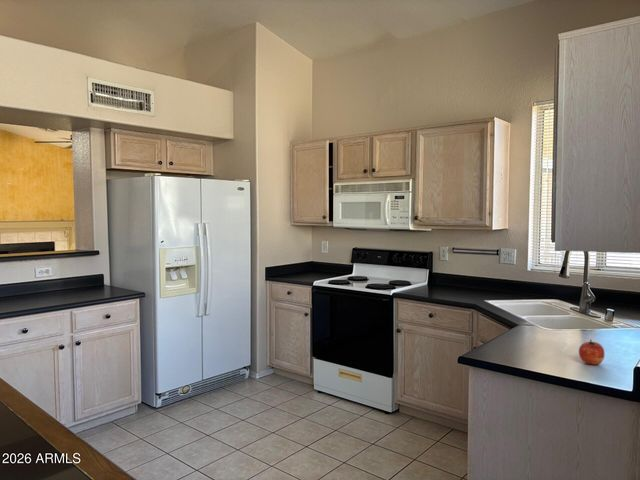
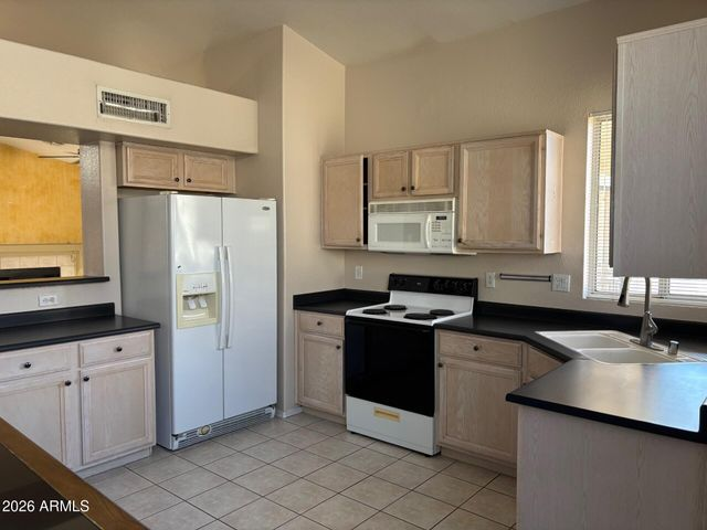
- apple [578,339,605,366]
